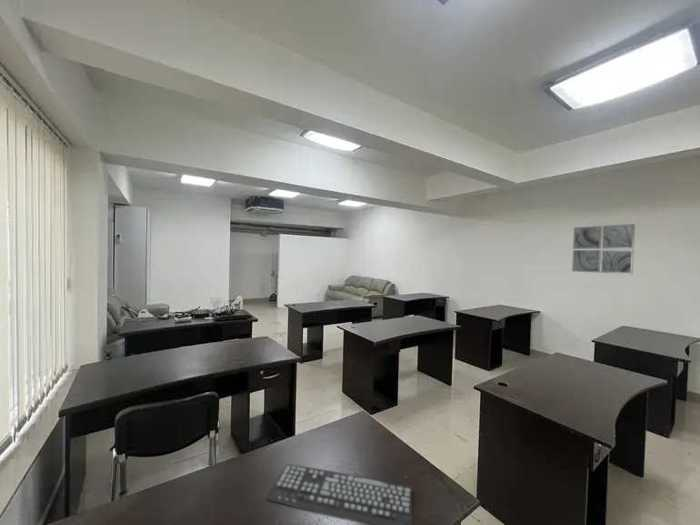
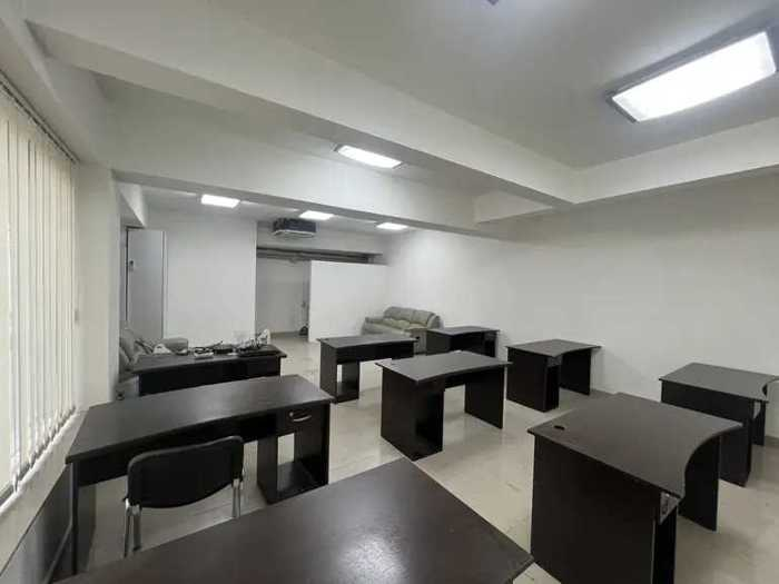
- wall art [571,223,636,275]
- keyboard [267,463,413,525]
